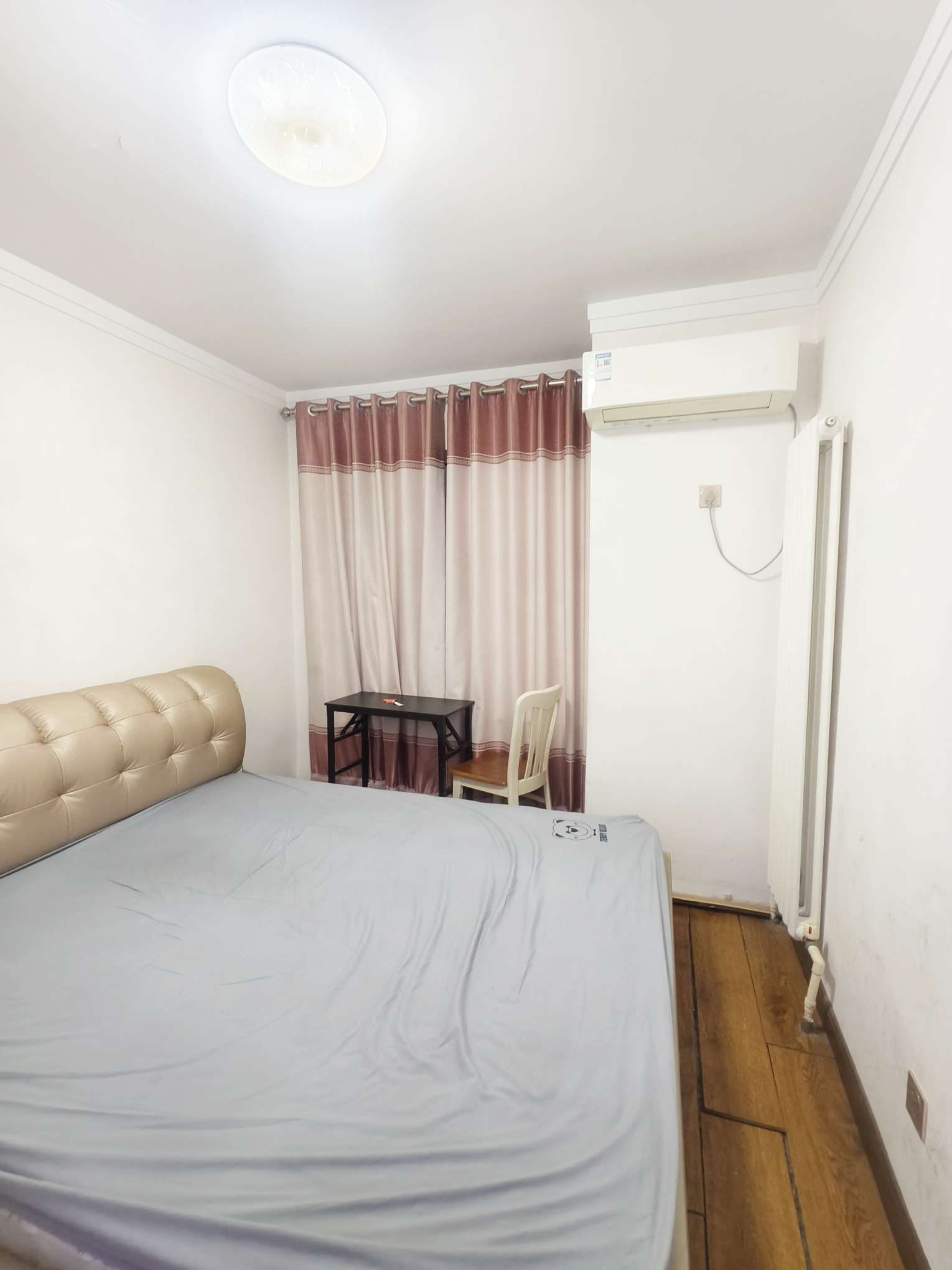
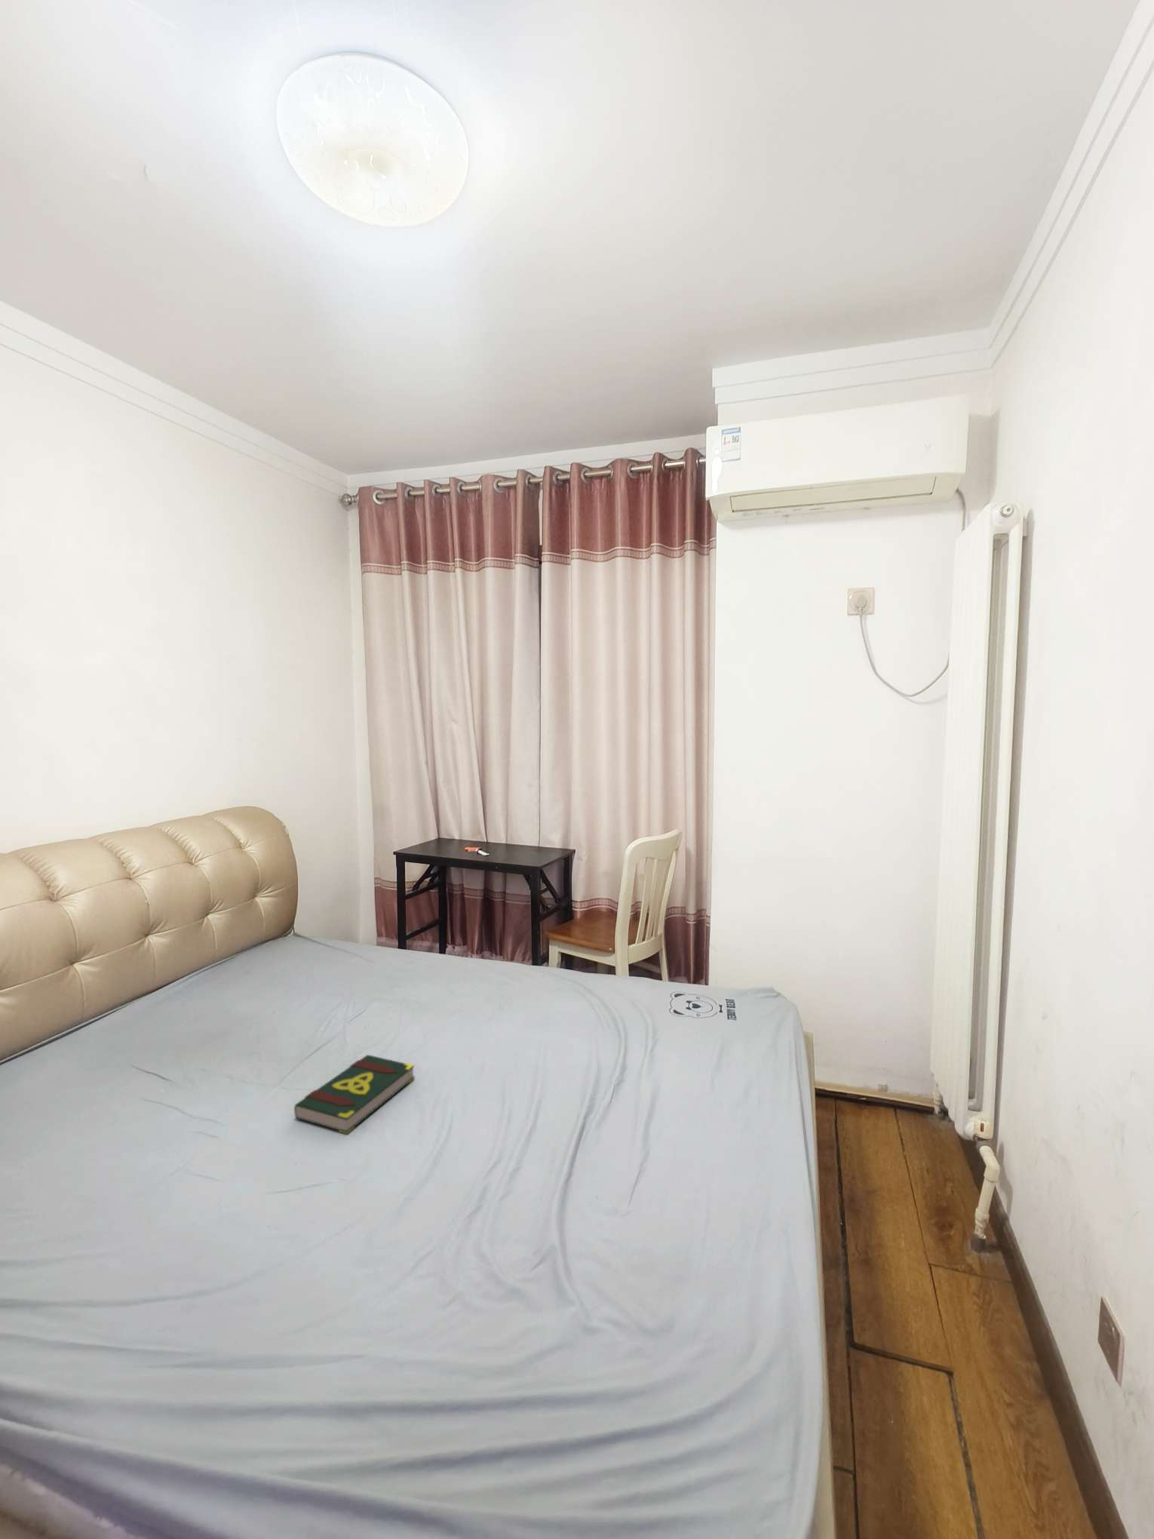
+ book [293,1054,415,1134]
